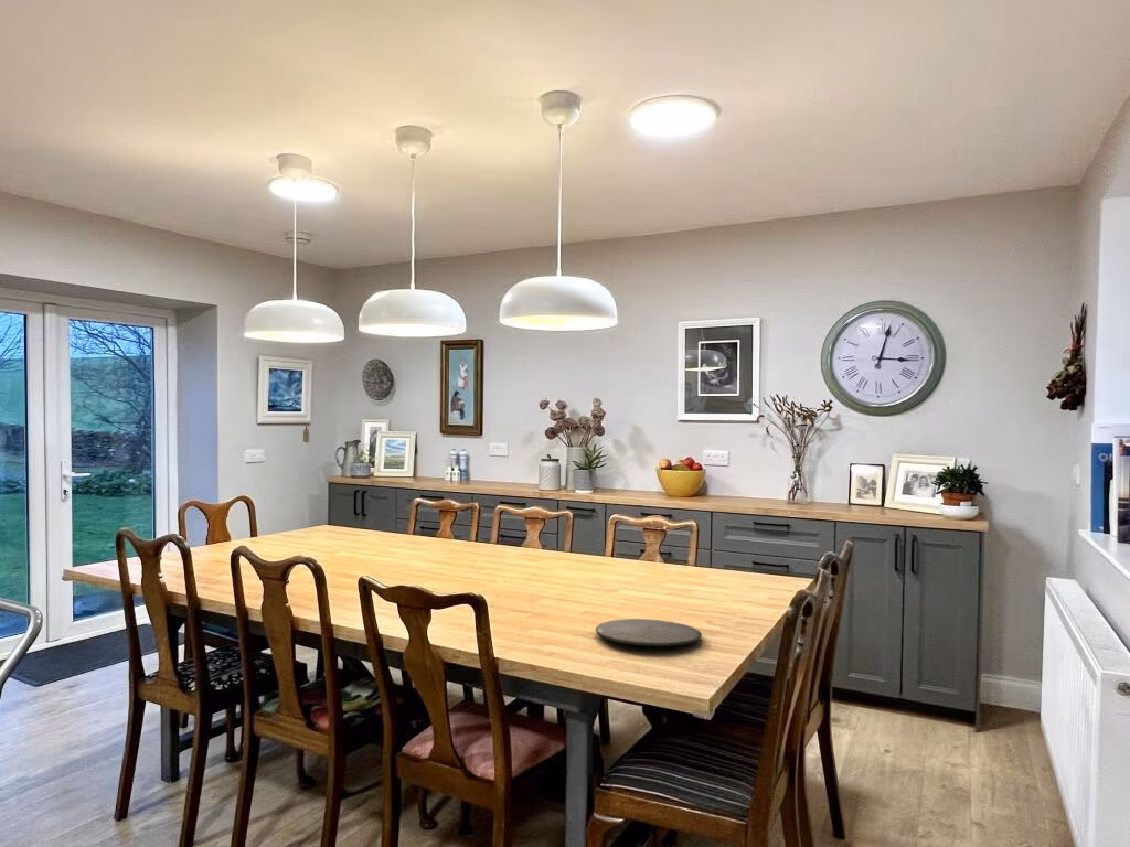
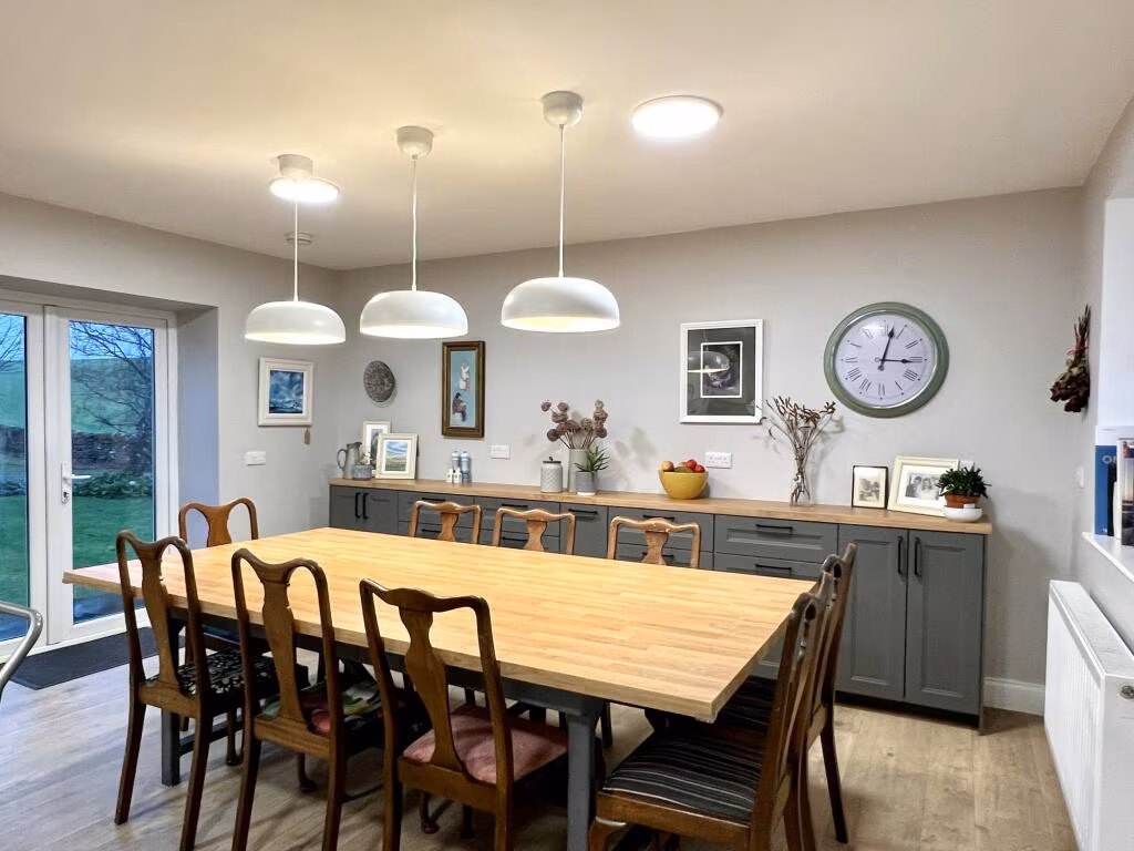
- plate [595,618,703,647]
